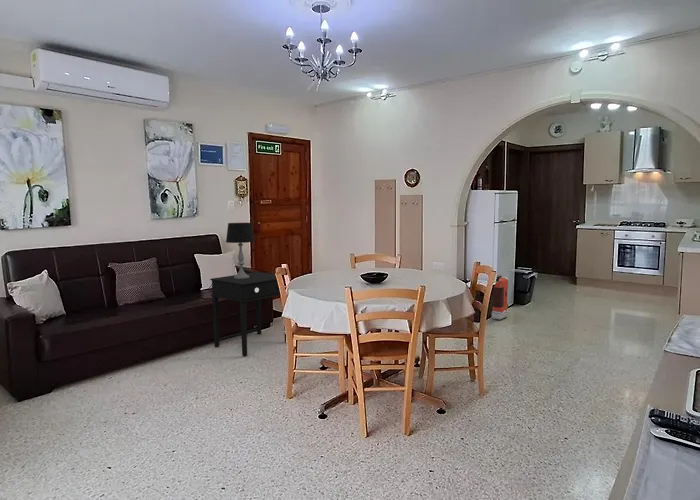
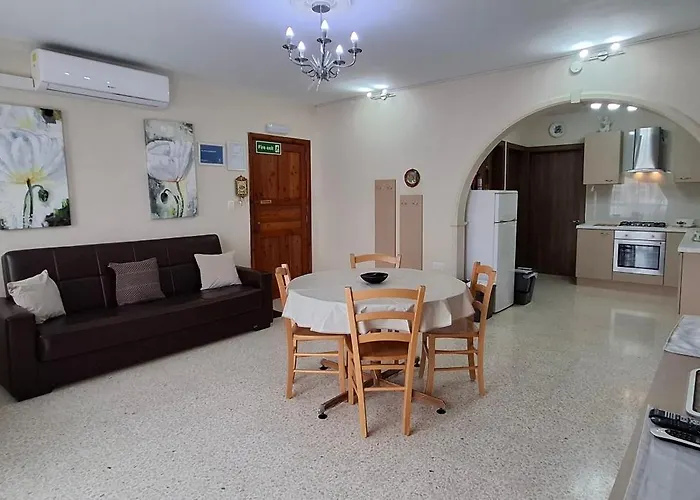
- table lamp [225,222,256,279]
- fire extinguisher [491,272,509,321]
- side table [209,271,287,357]
